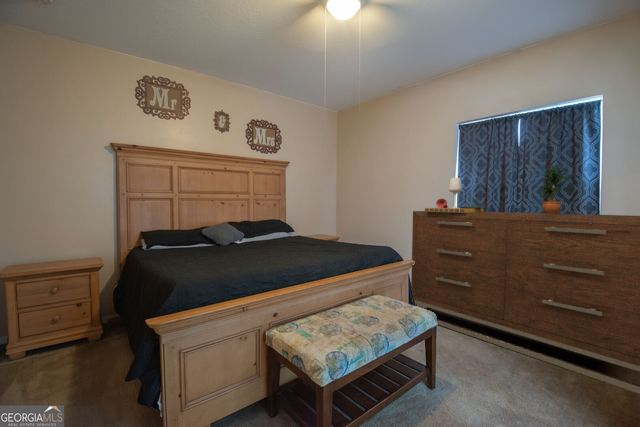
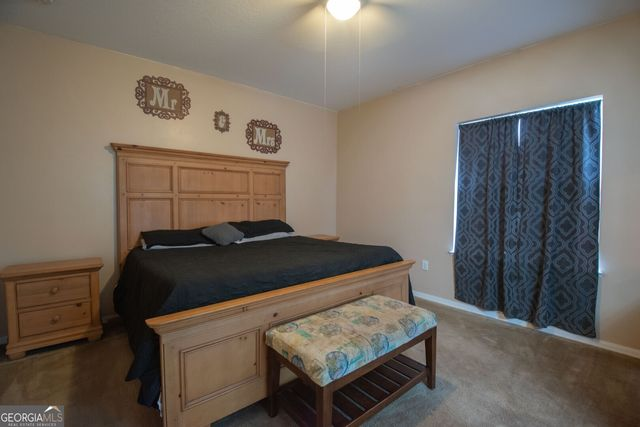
- potted plant [538,162,571,214]
- dresser [410,210,640,395]
- cocktail glass [424,175,488,213]
